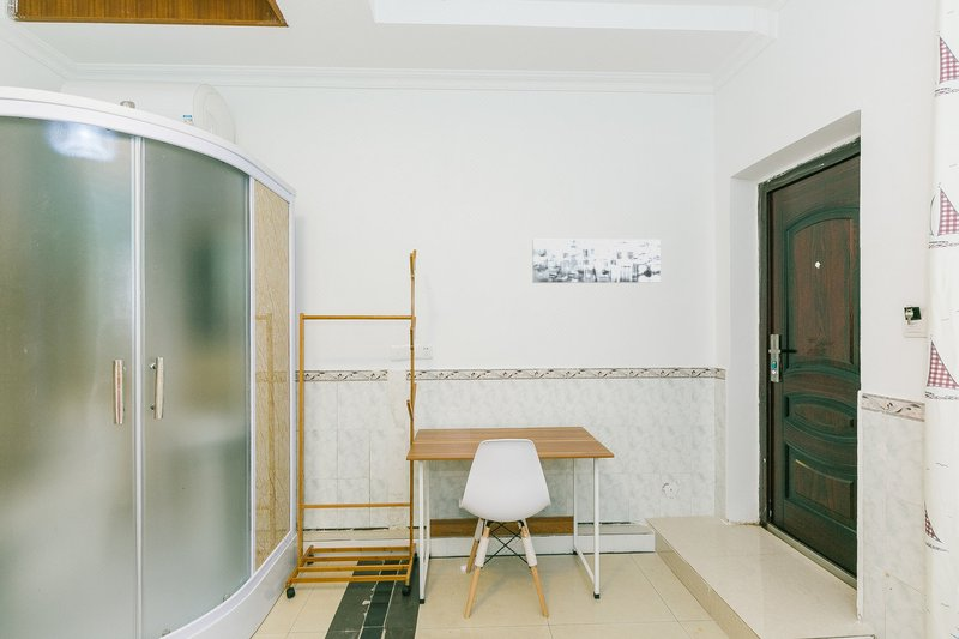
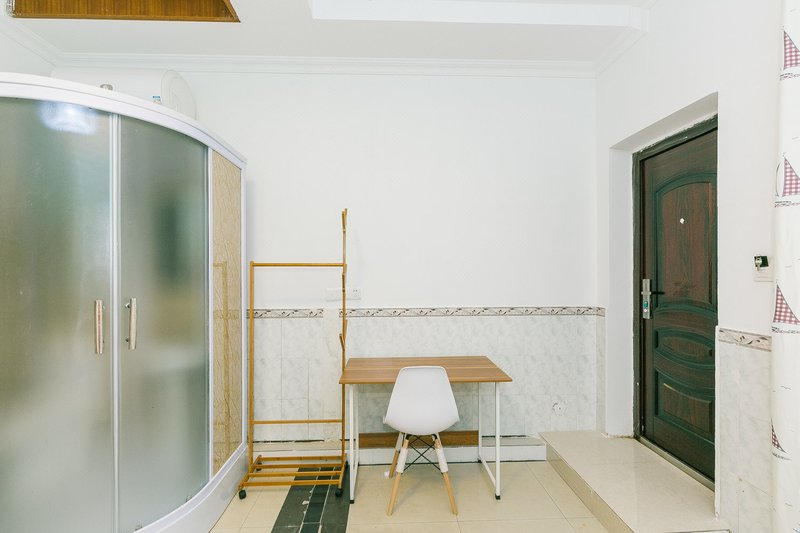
- wall art [531,239,661,284]
